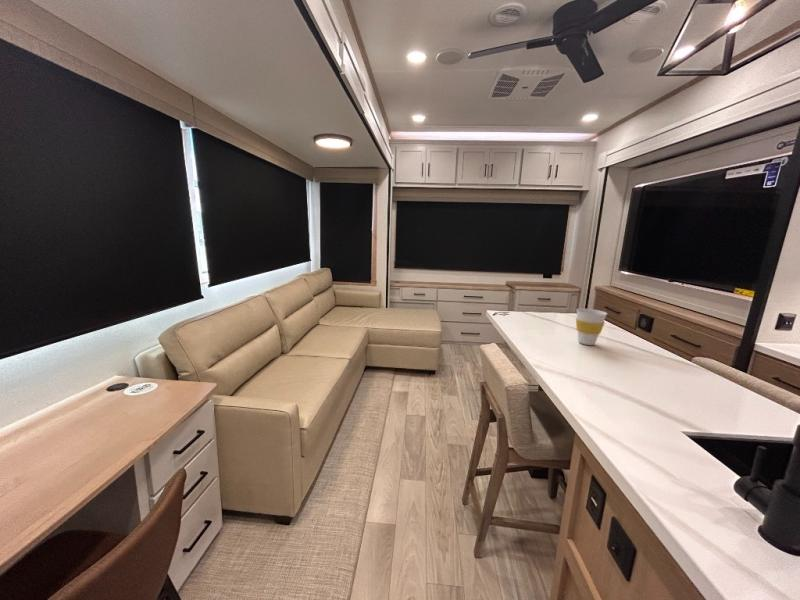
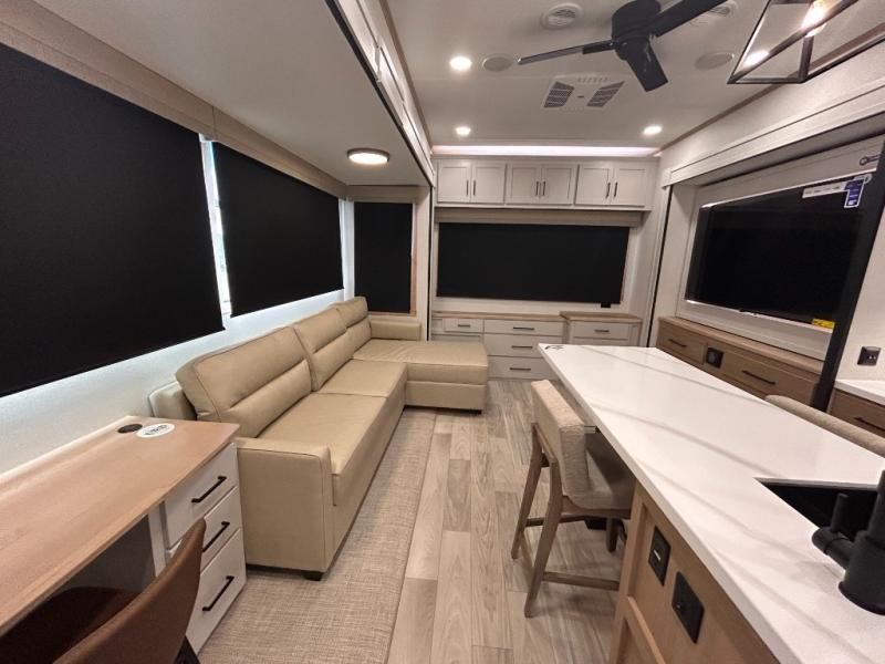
- cup [575,308,608,346]
